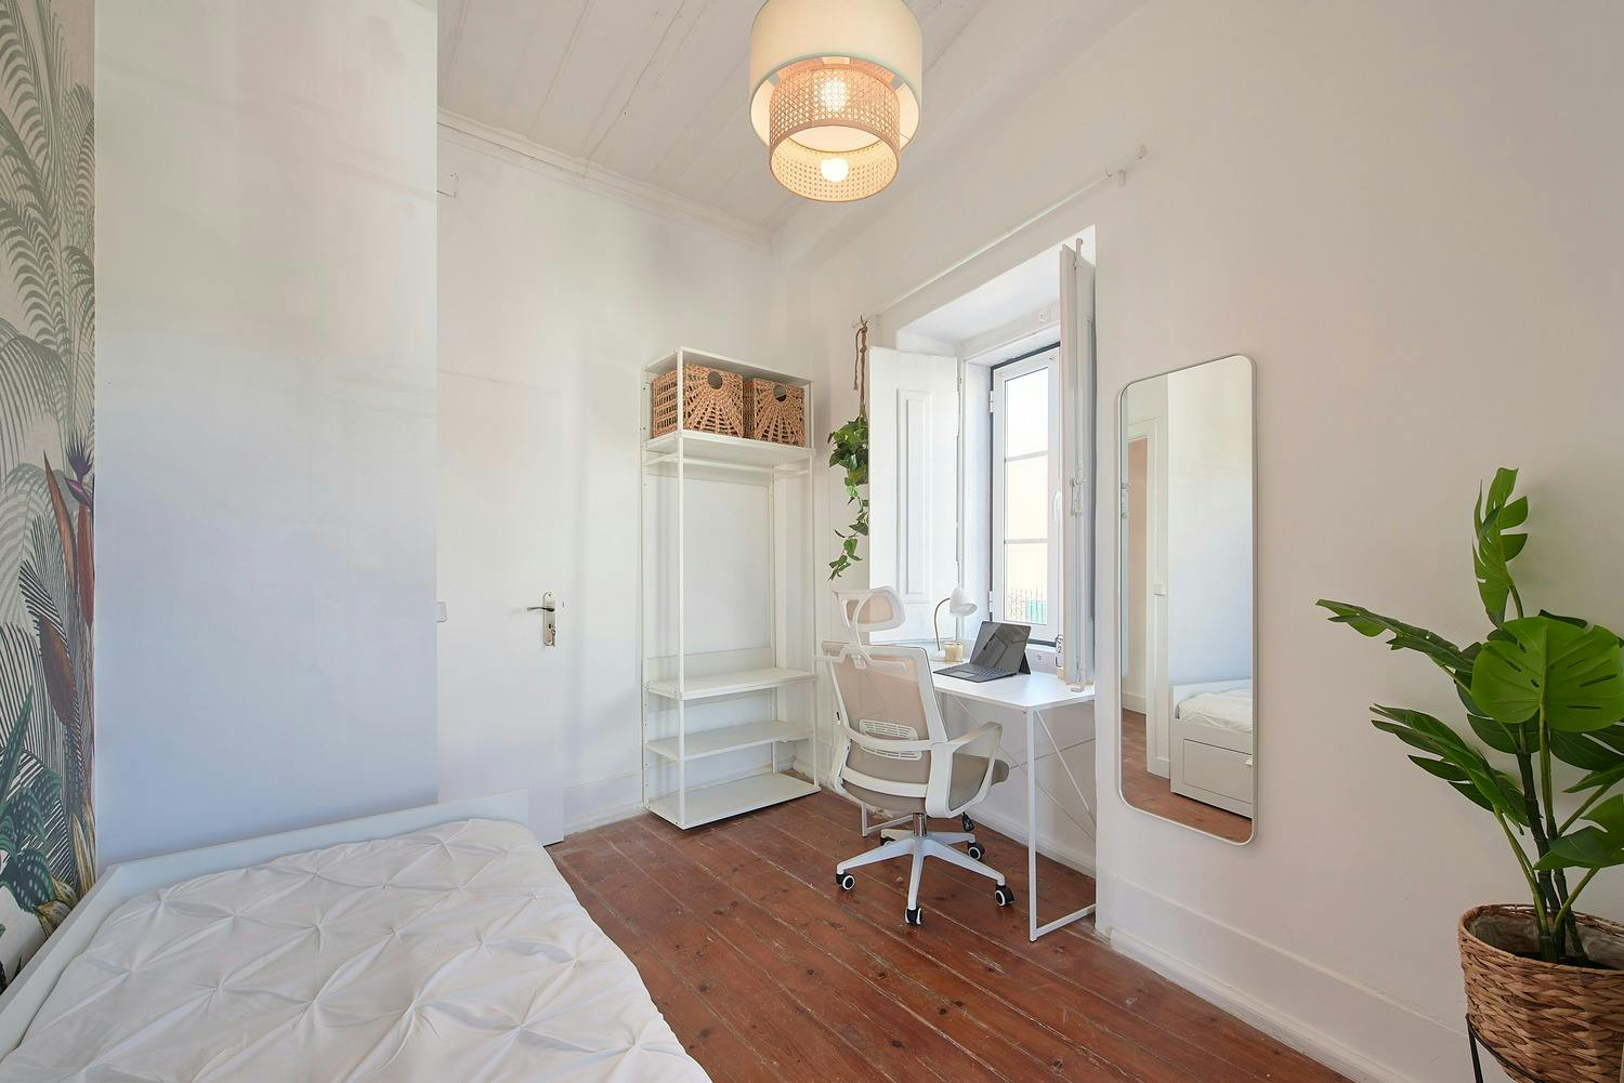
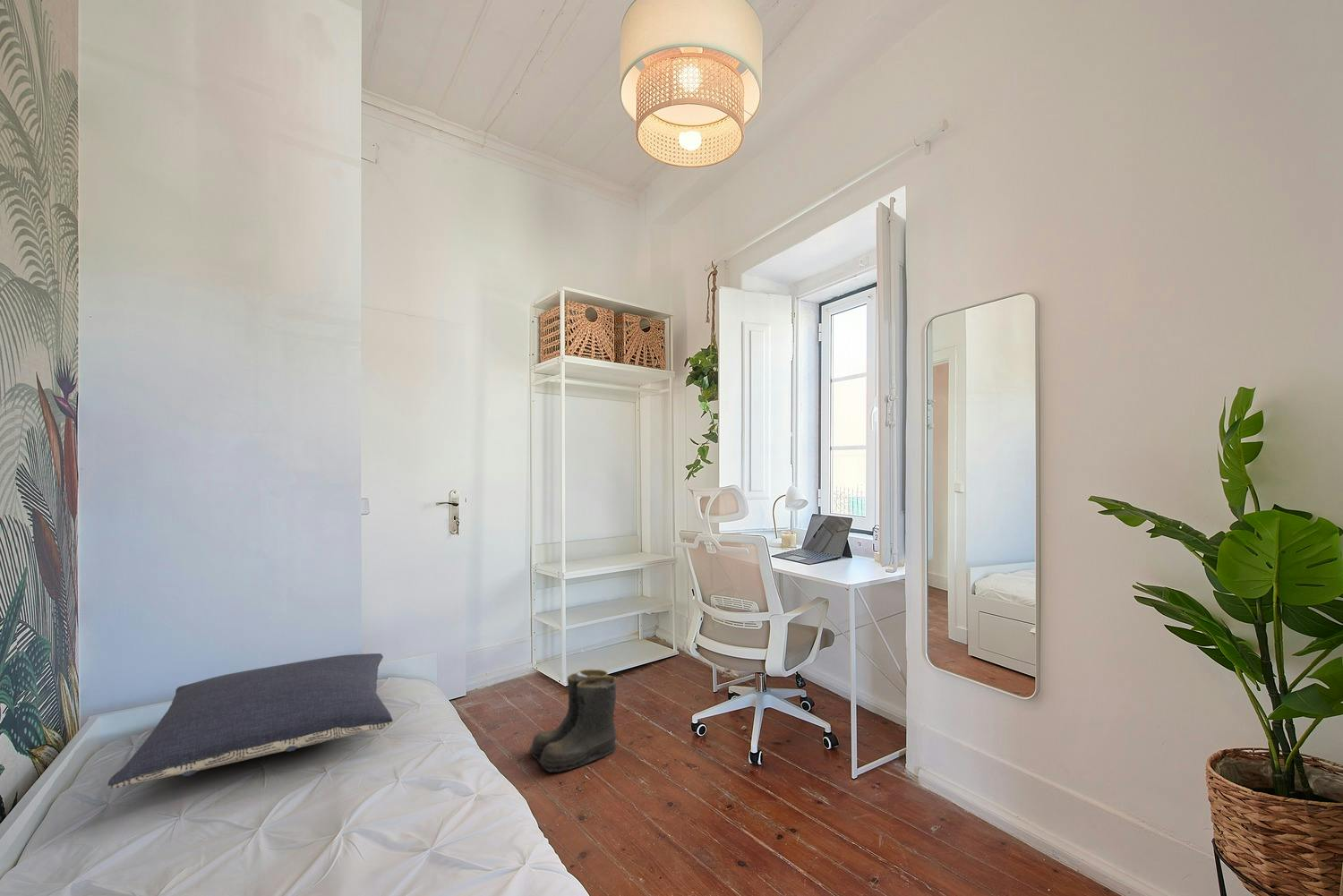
+ boots [528,669,619,773]
+ pillow [107,653,394,789]
